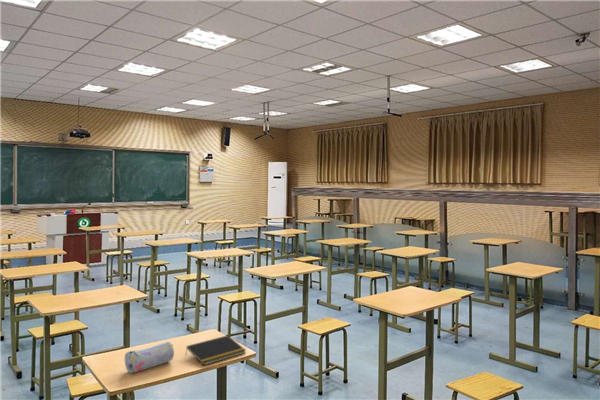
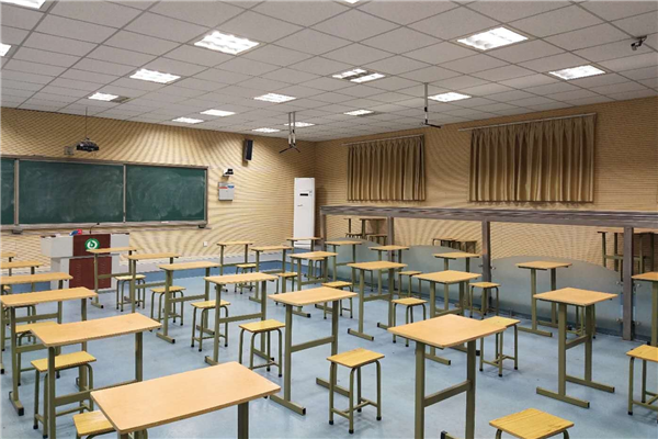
- pencil case [124,340,175,374]
- notepad [184,334,247,366]
